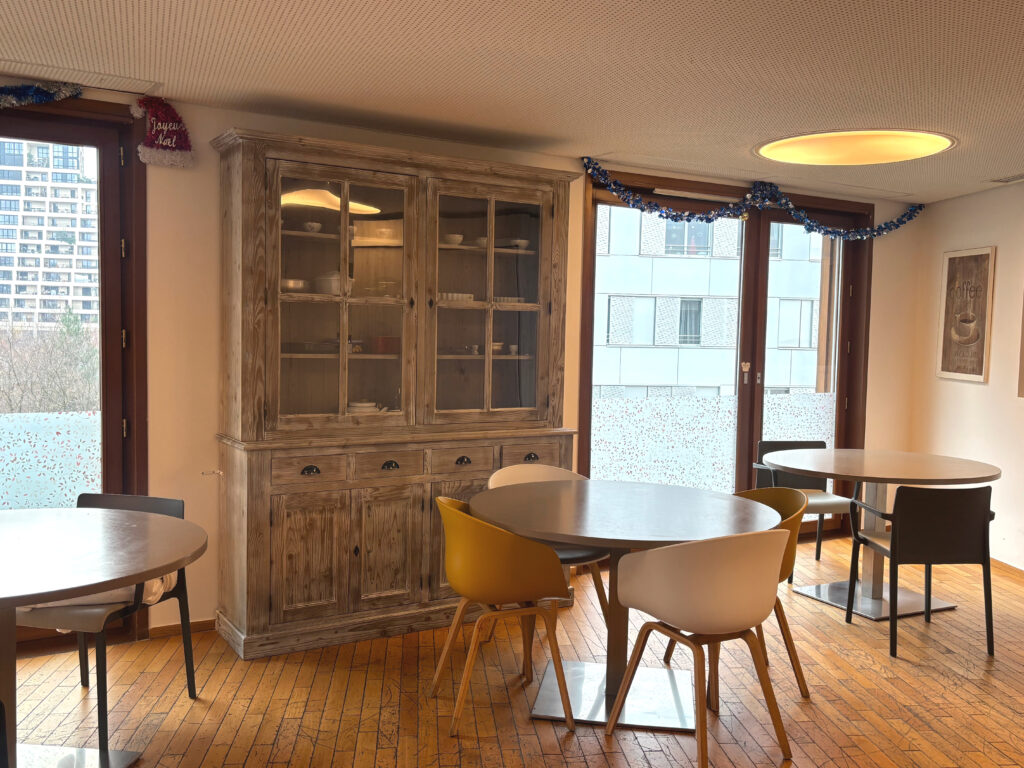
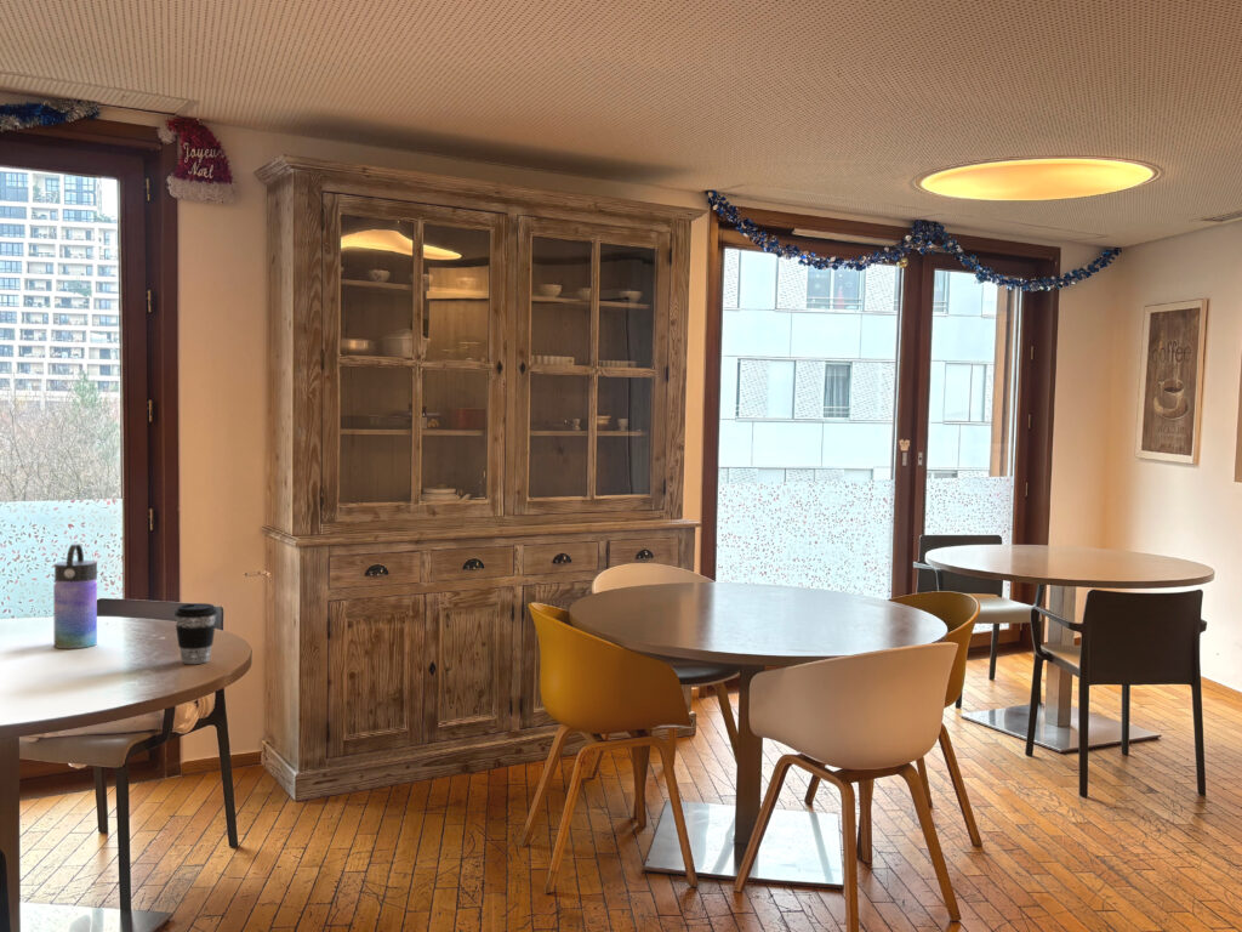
+ coffee cup [173,602,218,665]
+ water bottle [52,542,98,649]
